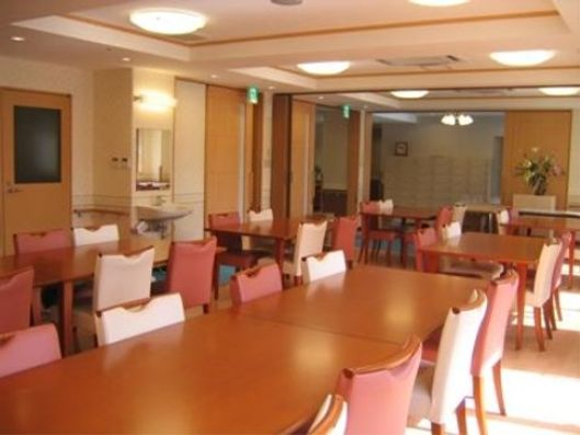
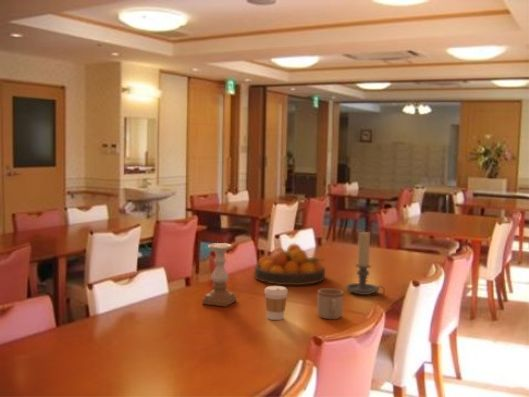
+ fruit bowl [253,243,326,286]
+ mug [316,287,345,320]
+ candle holder [201,242,237,308]
+ candle holder [345,230,386,296]
+ coffee cup [264,285,288,321]
